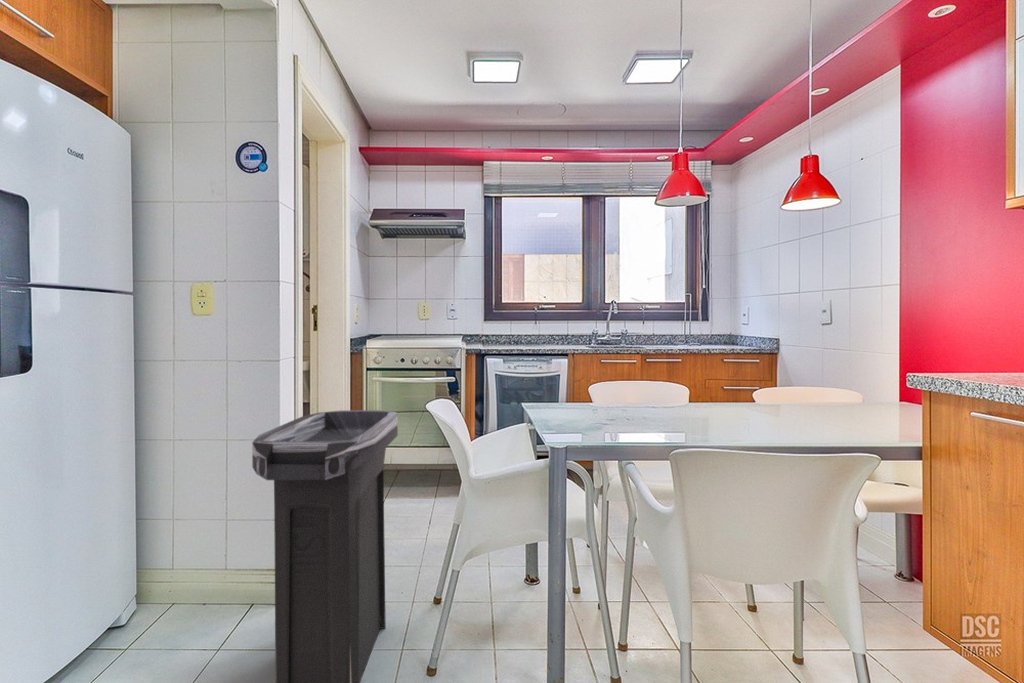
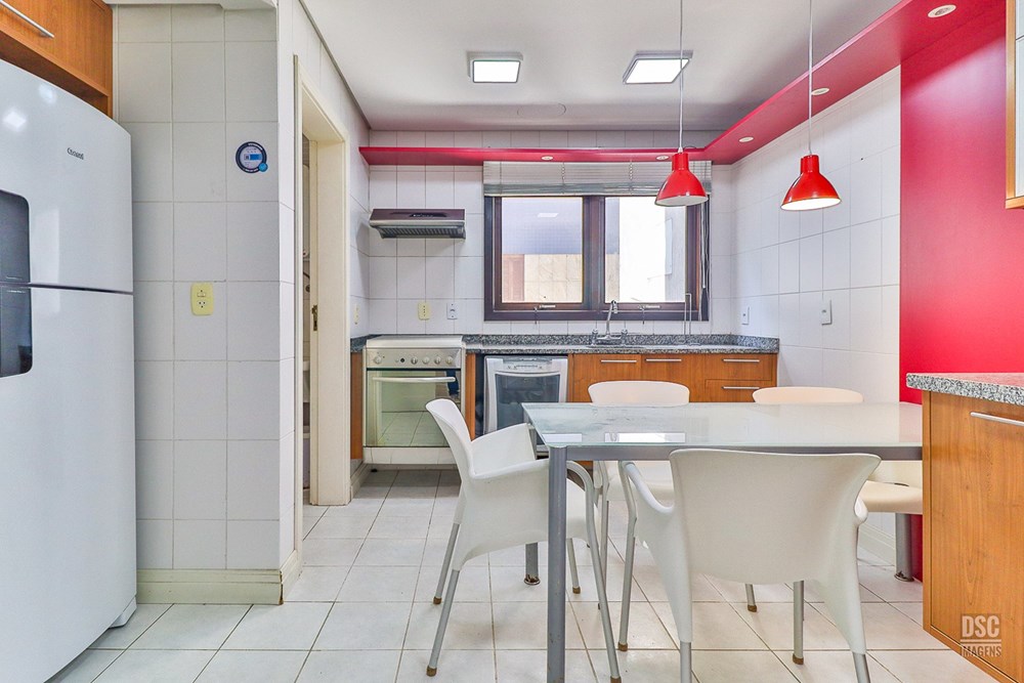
- trash can [251,409,399,683]
